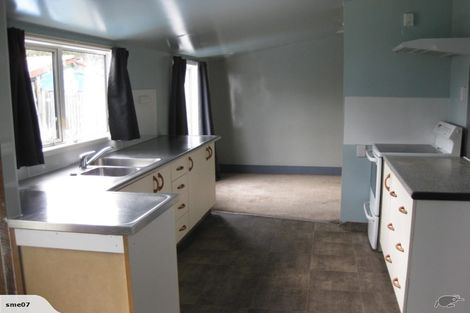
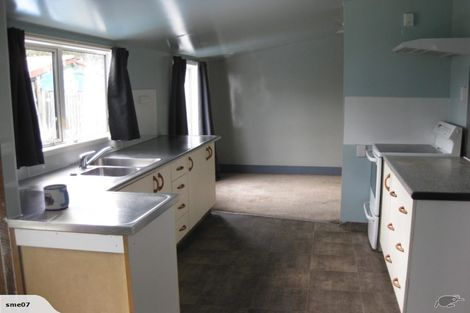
+ mug [42,183,70,211]
